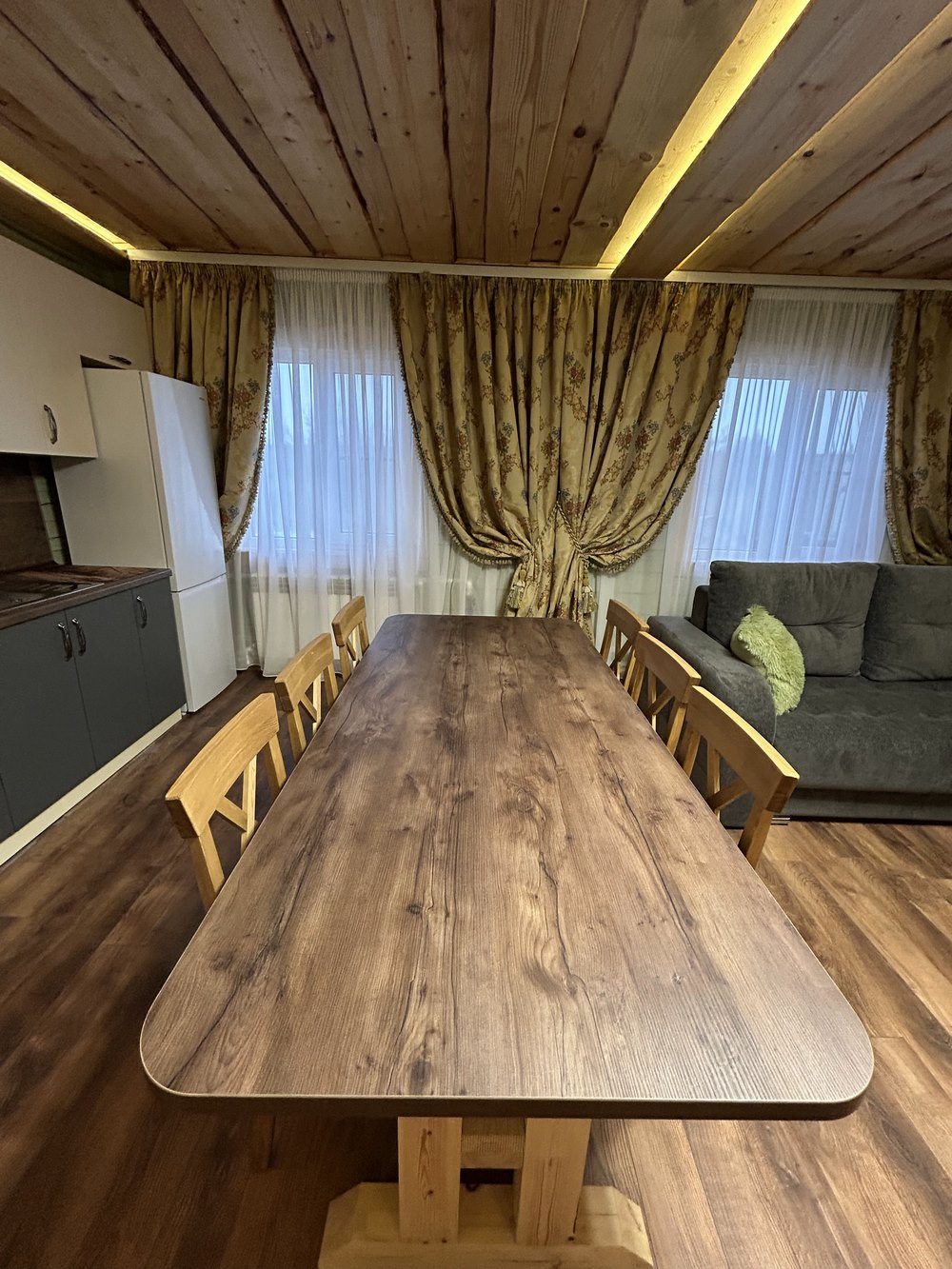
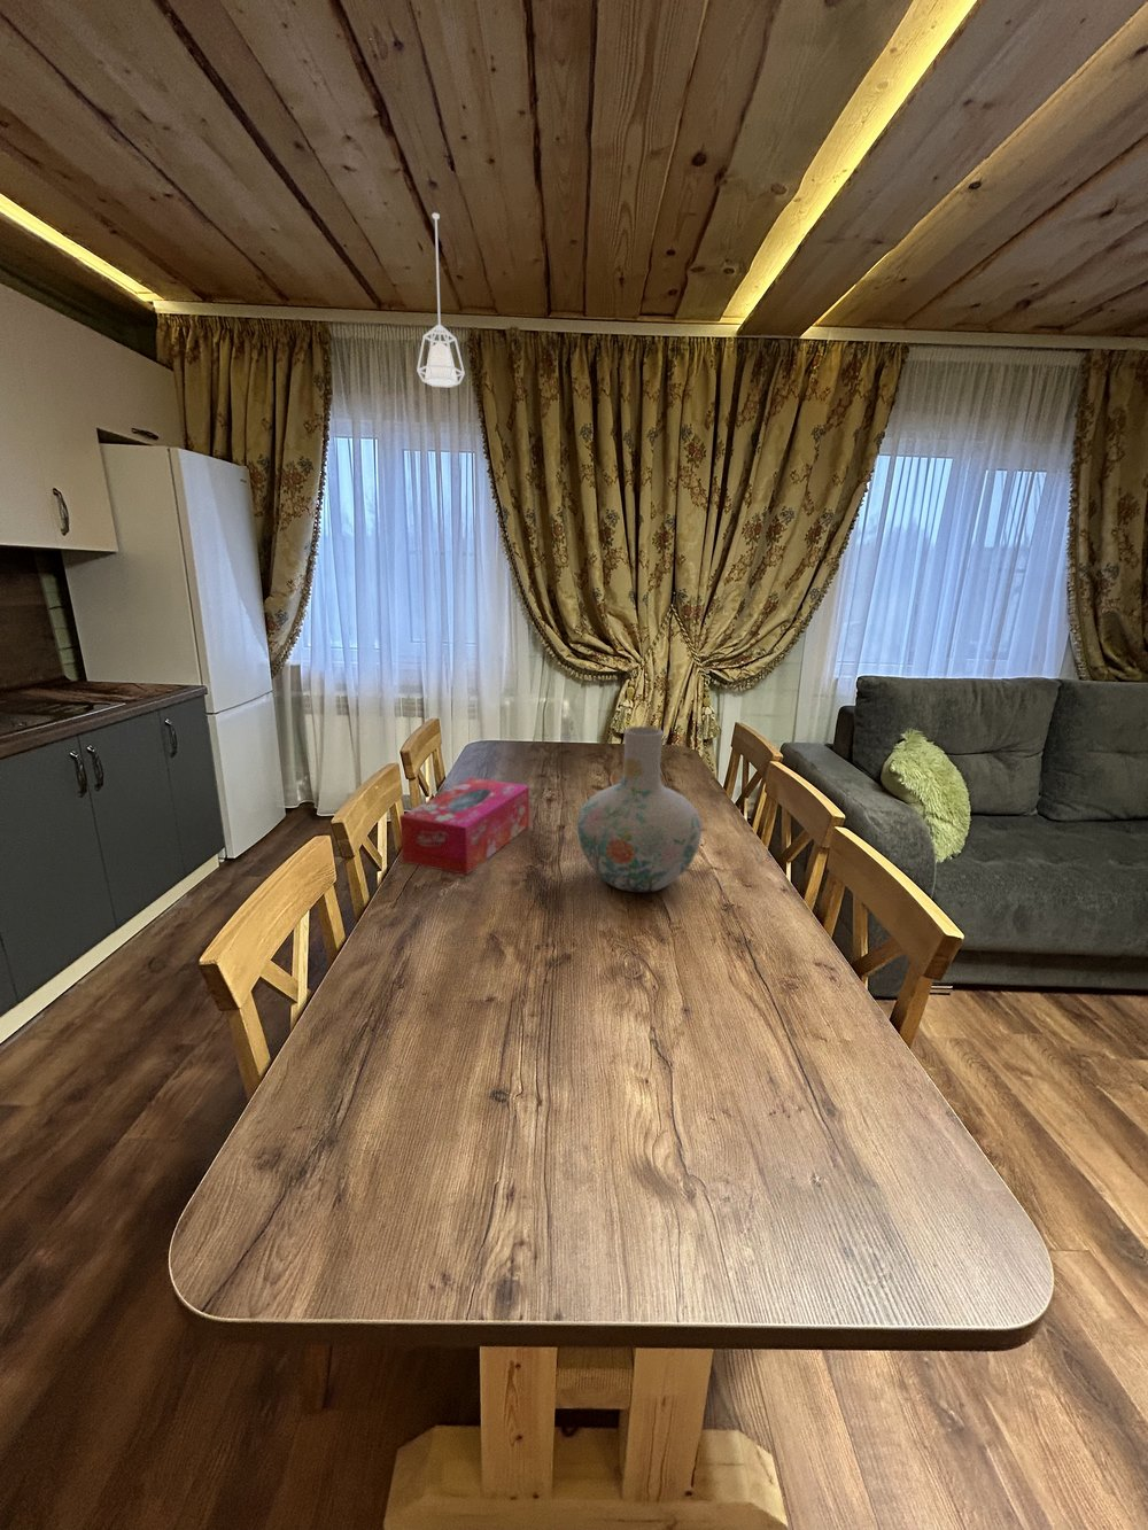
+ vase [576,726,703,895]
+ pendant lamp [416,212,467,389]
+ tissue box [398,776,531,875]
